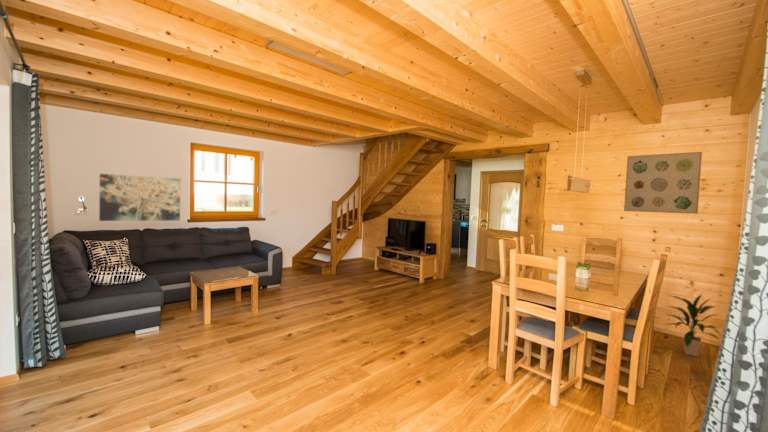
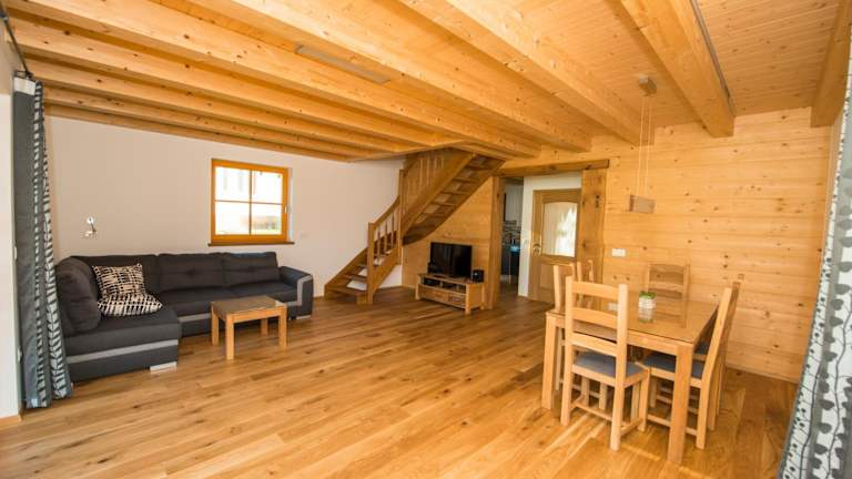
- indoor plant [662,293,723,358]
- wall art [98,173,182,222]
- wall art [623,151,703,215]
